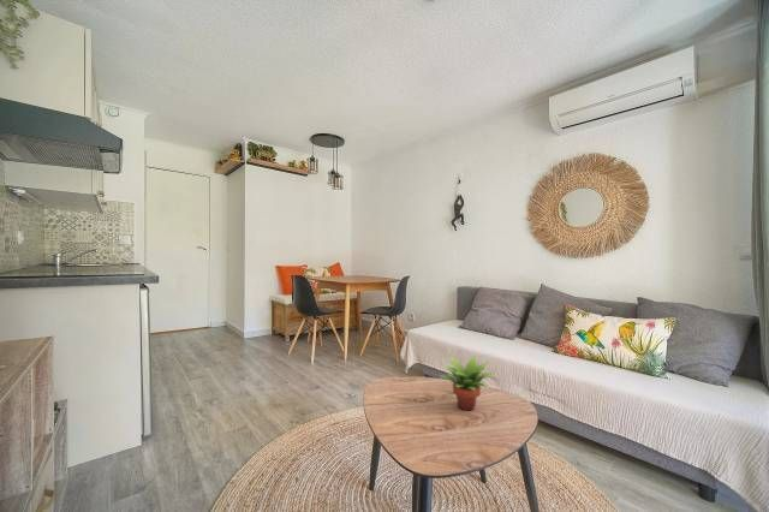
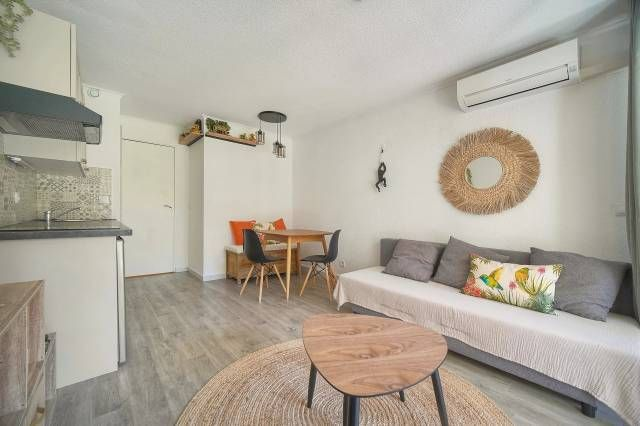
- succulent plant [437,355,495,411]
